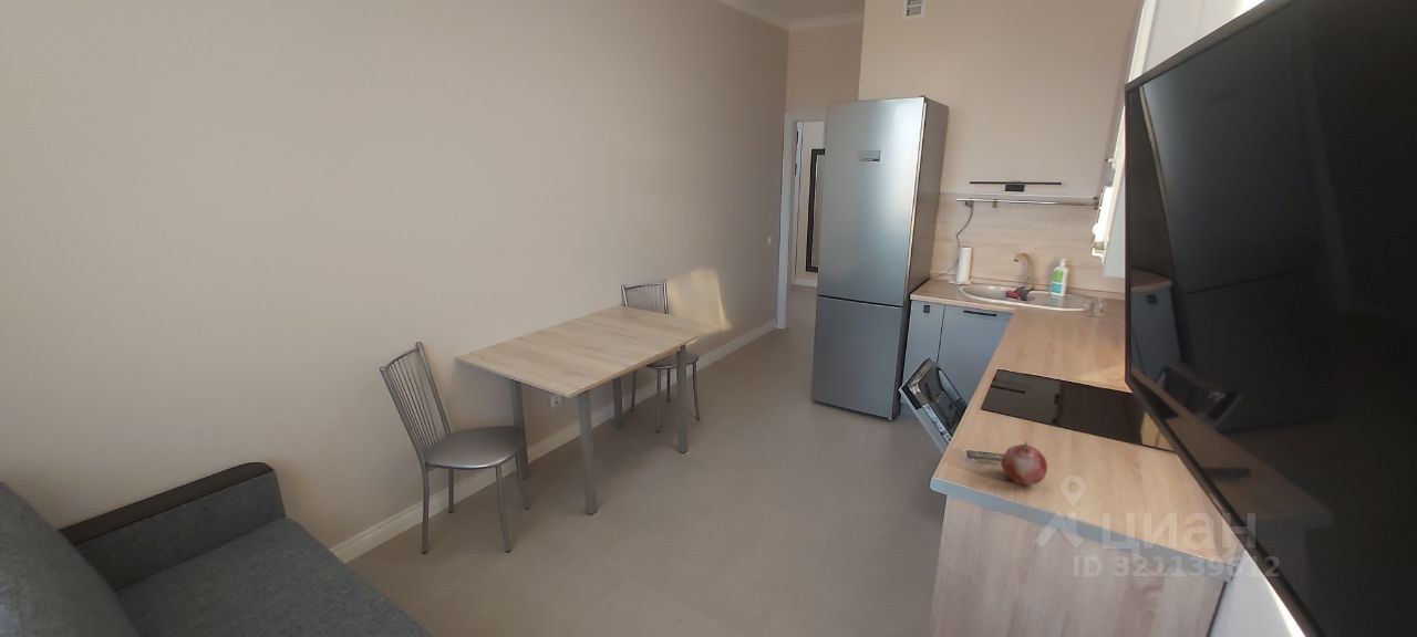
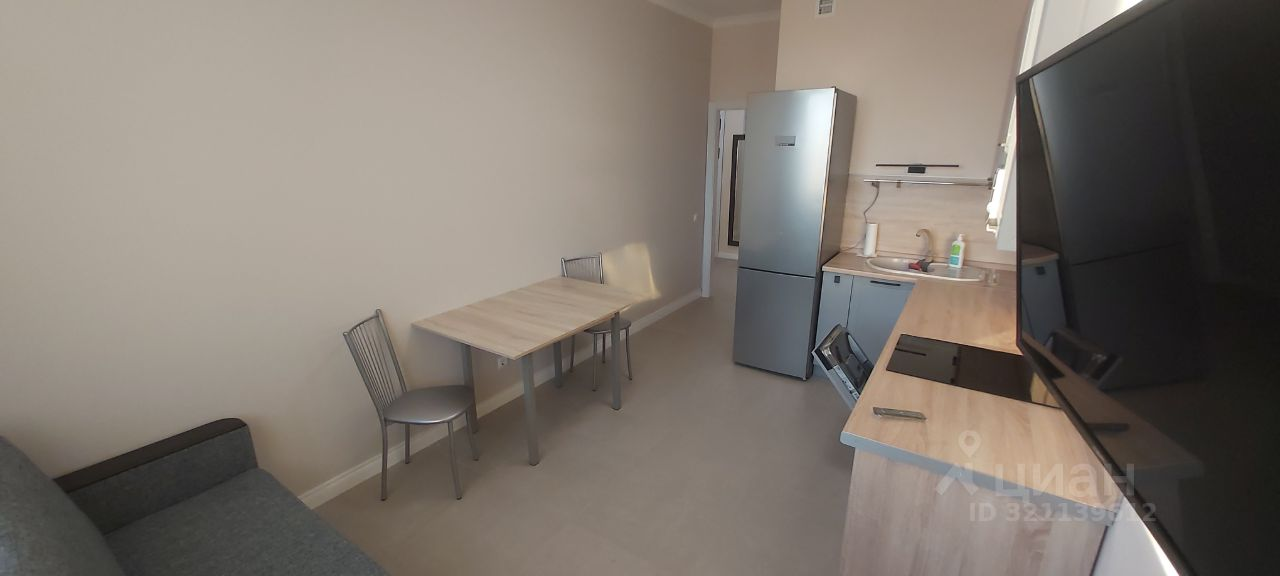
- fruit [1000,440,1048,485]
